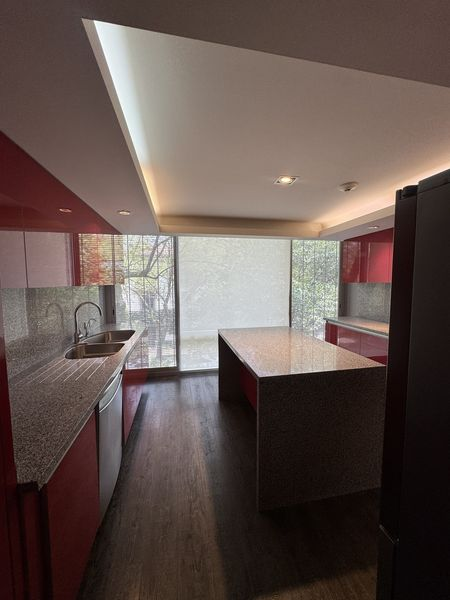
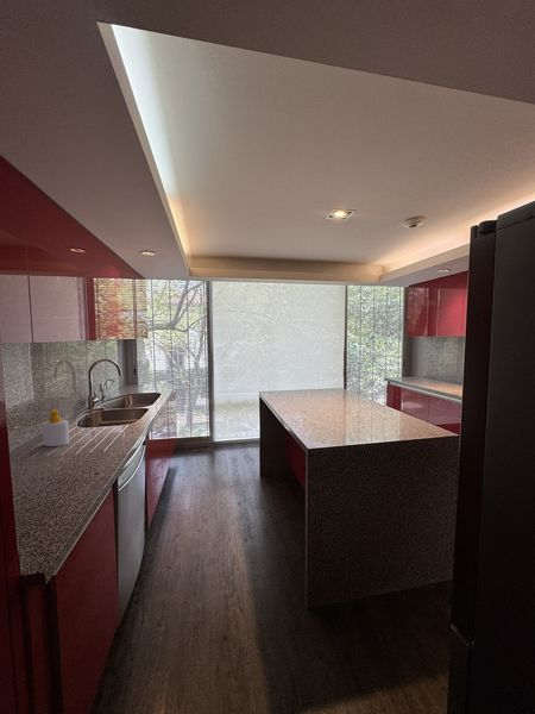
+ soap bottle [42,408,70,447]
